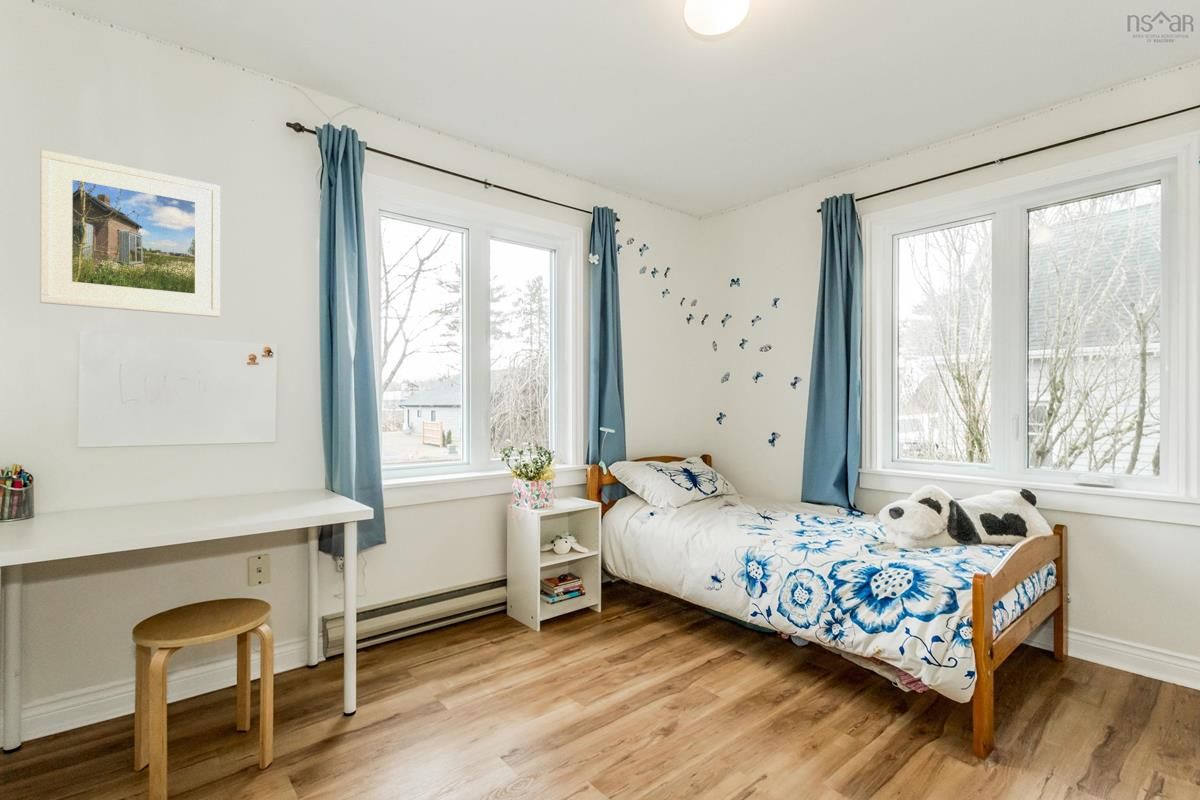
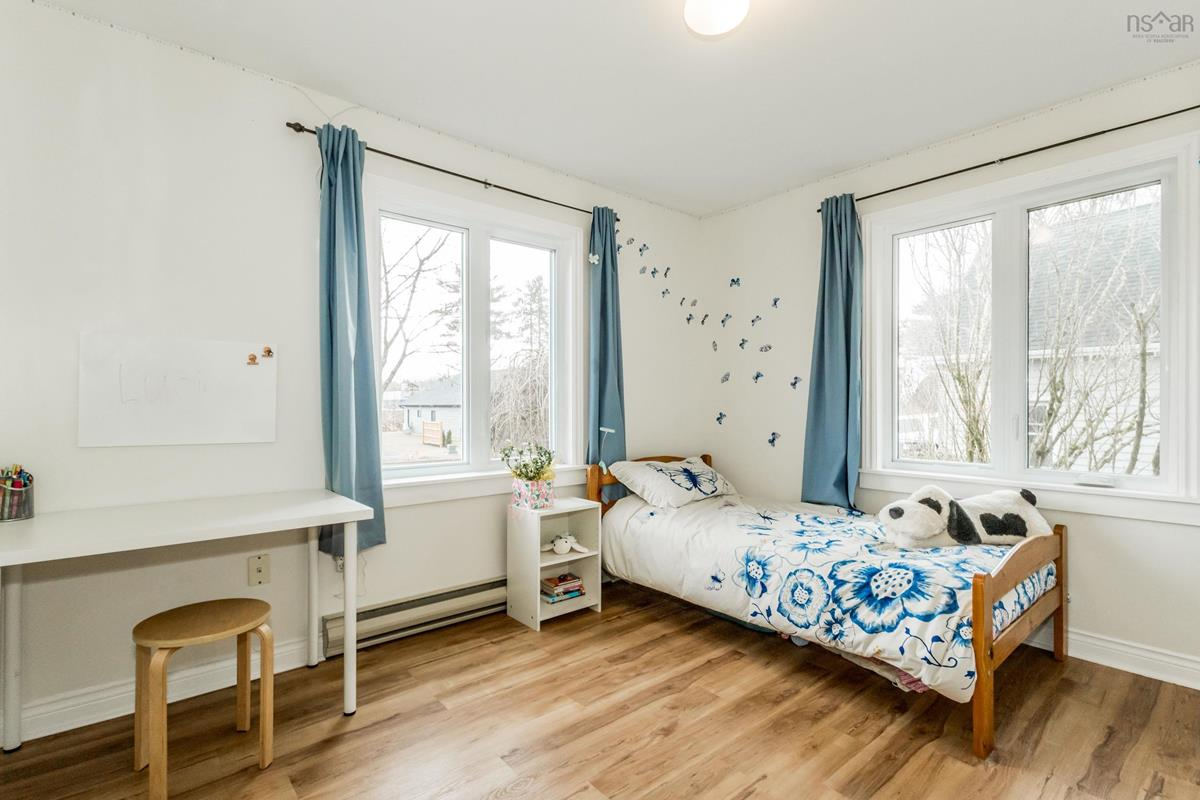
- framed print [39,149,221,318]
